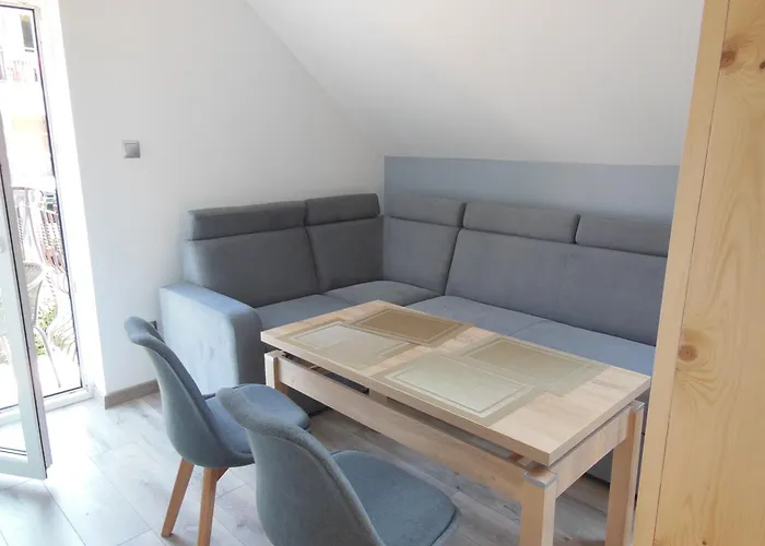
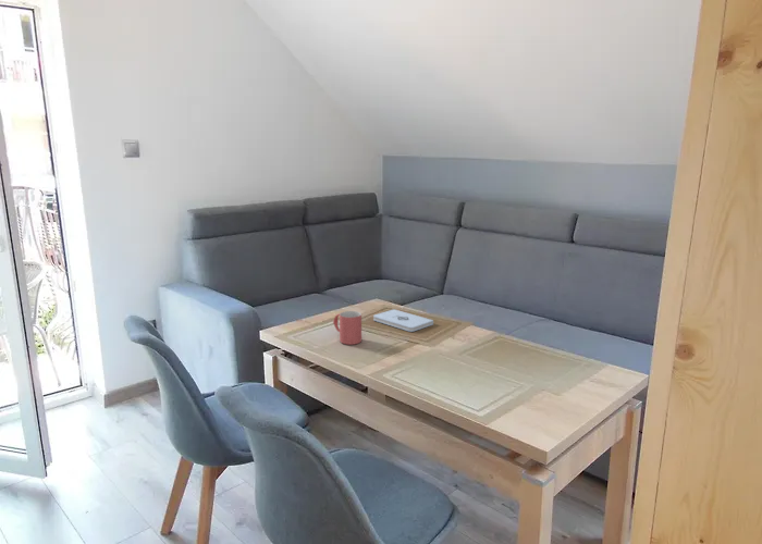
+ mug [332,310,362,346]
+ notepad [372,308,434,333]
